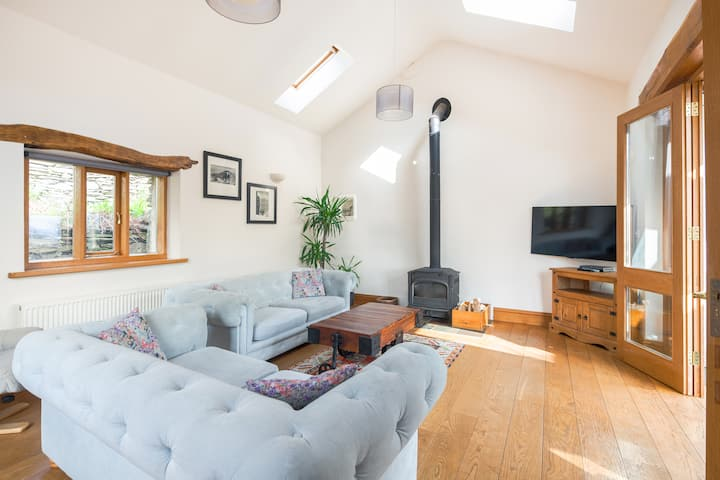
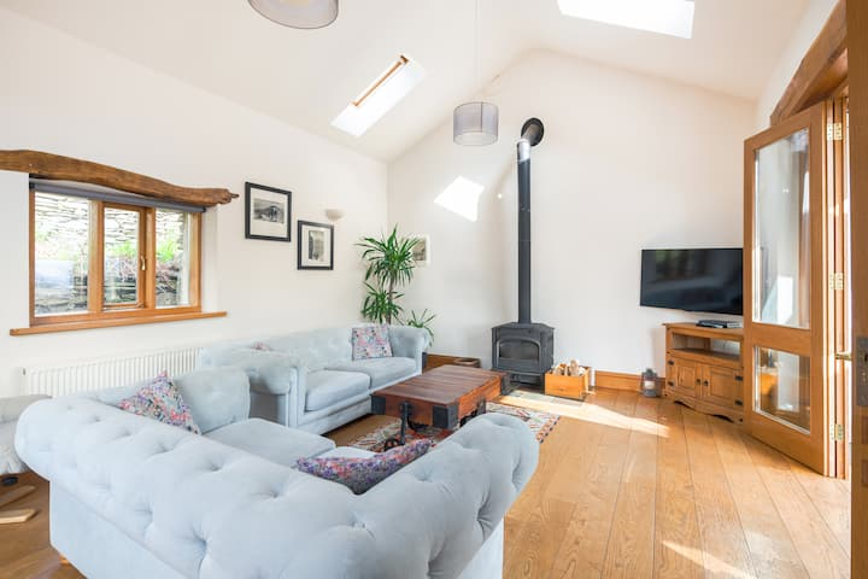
+ lantern [638,367,661,398]
